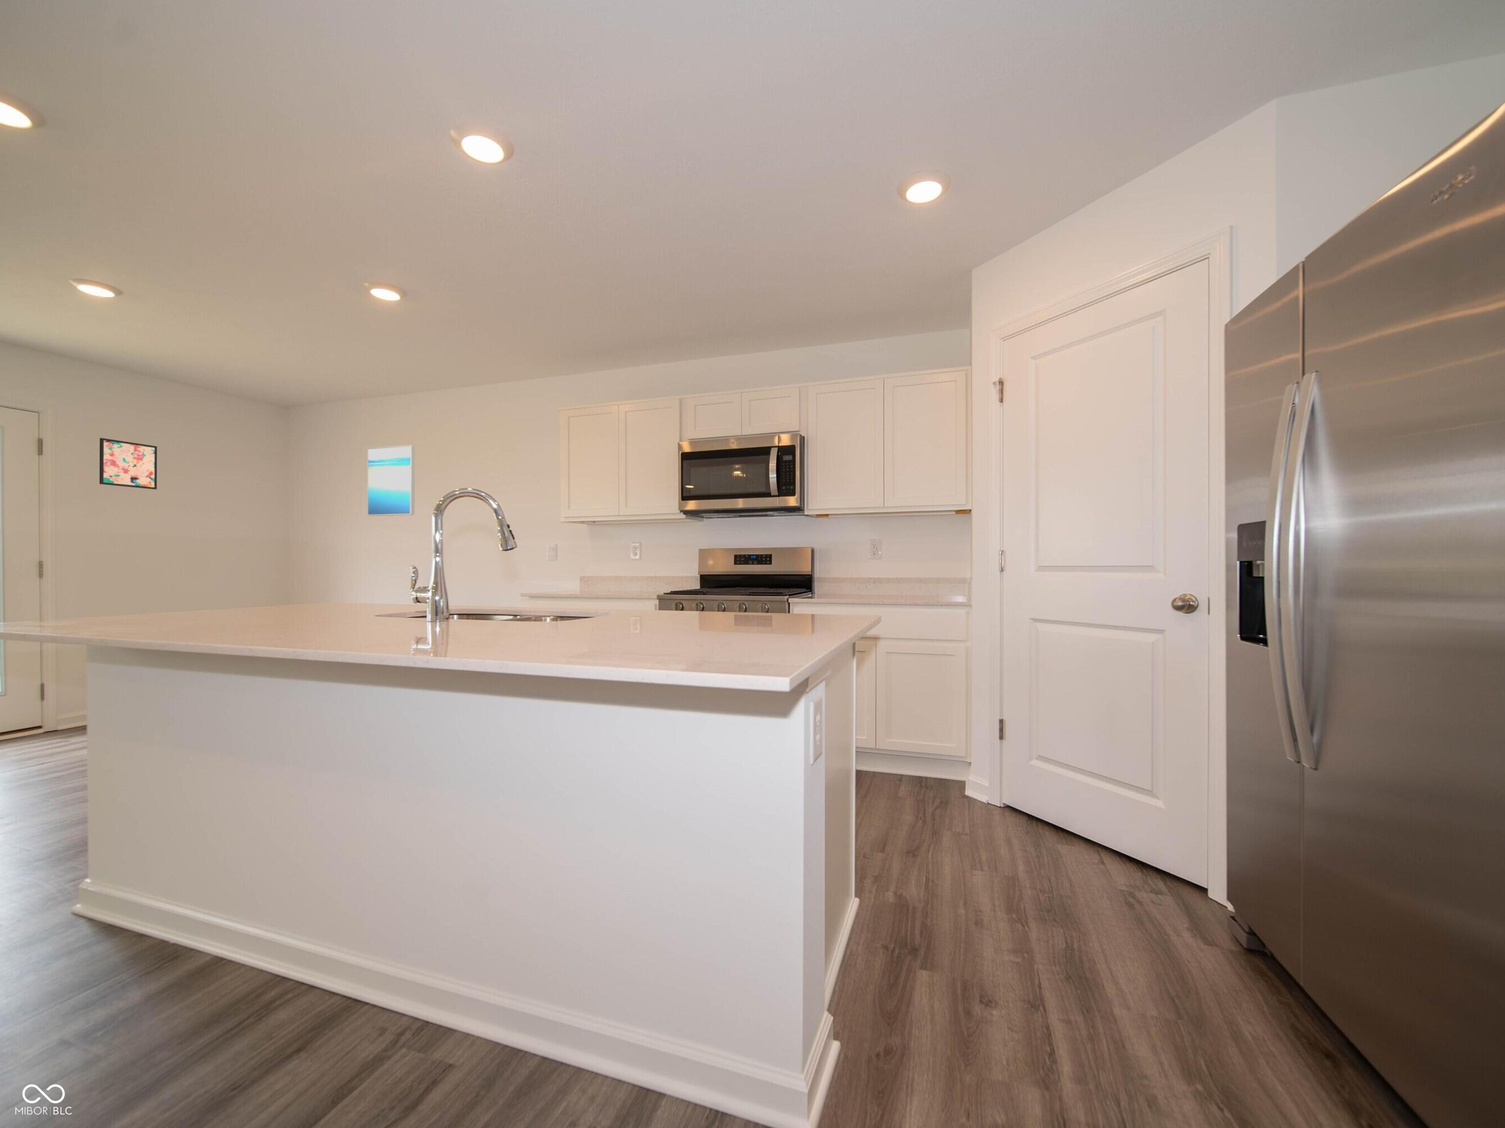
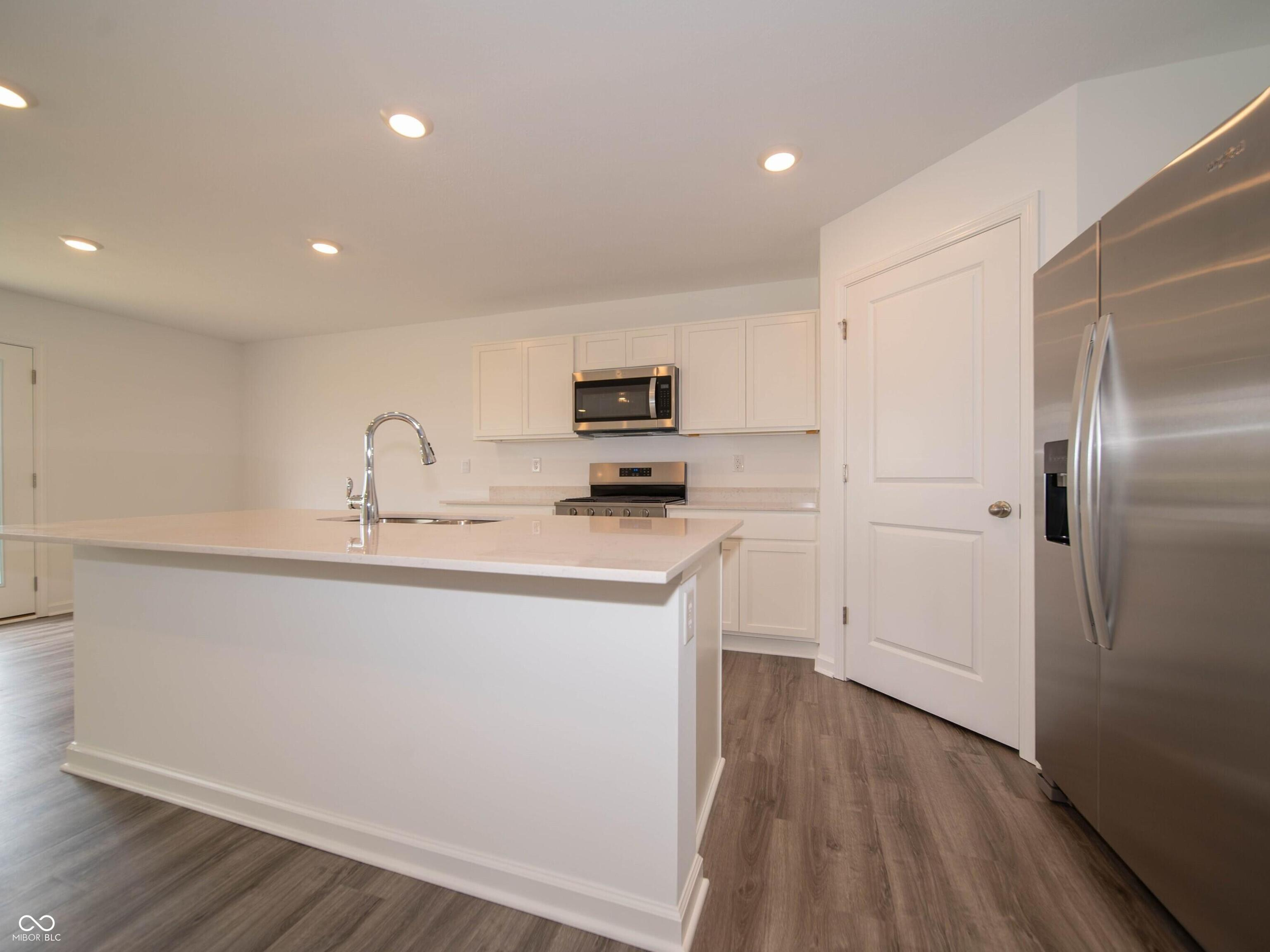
- wall art [366,444,416,517]
- wall art [100,437,158,489]
